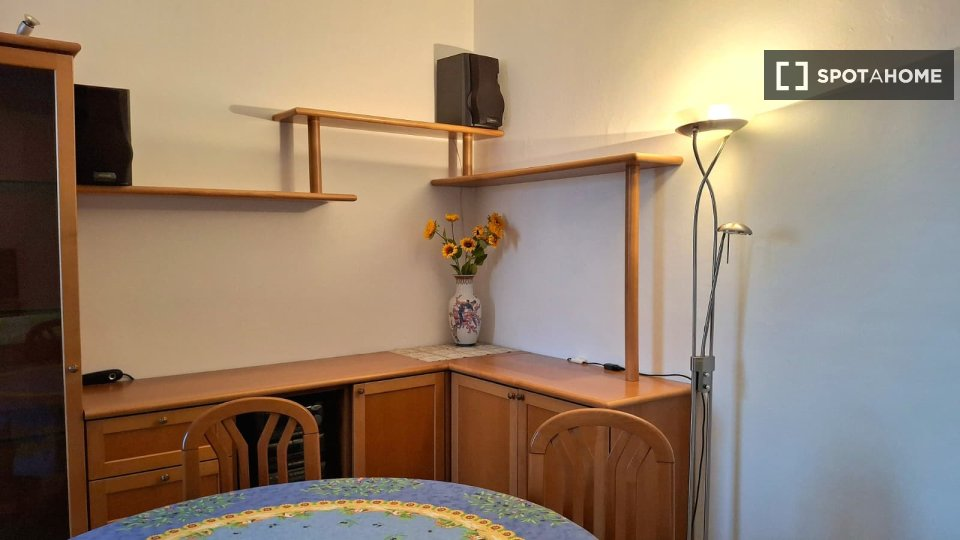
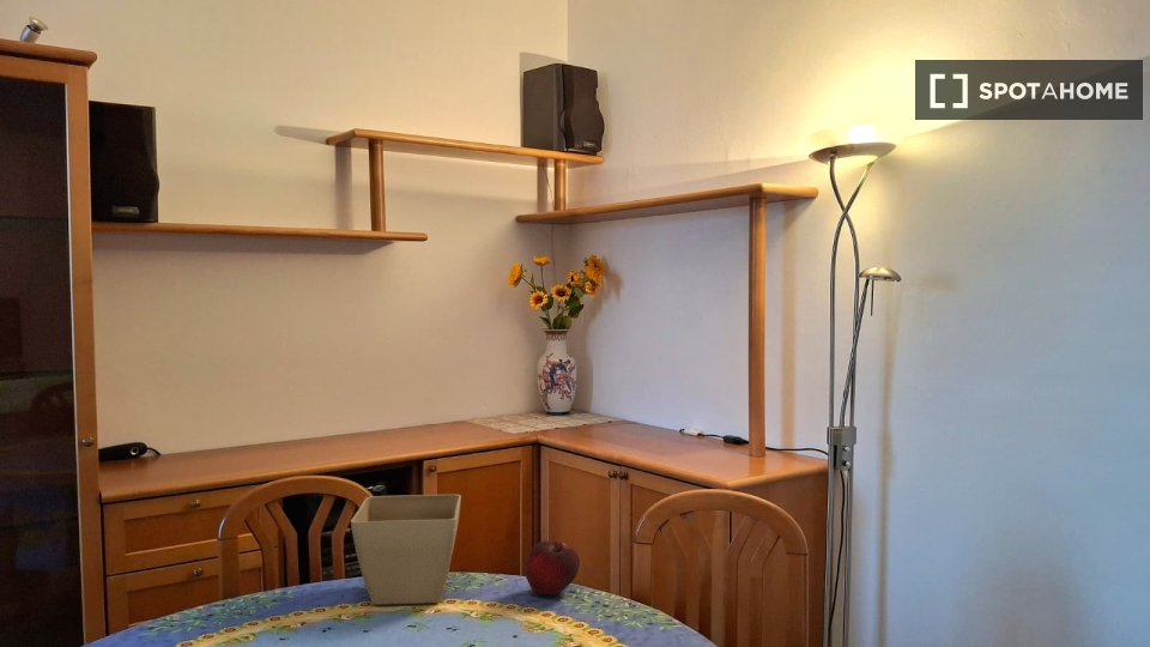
+ fruit [523,540,581,597]
+ flower pot [350,494,462,605]
